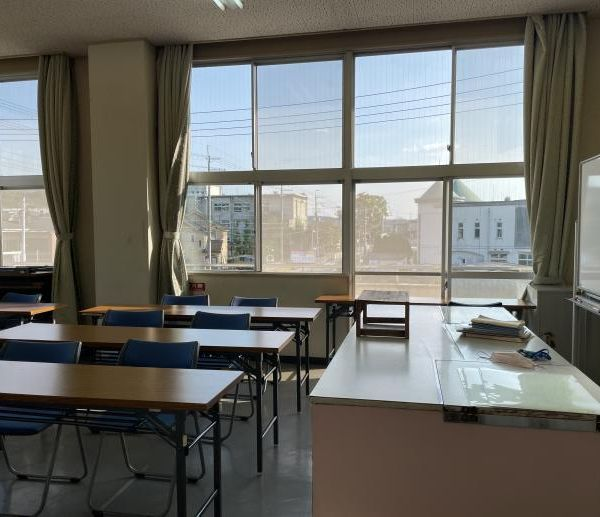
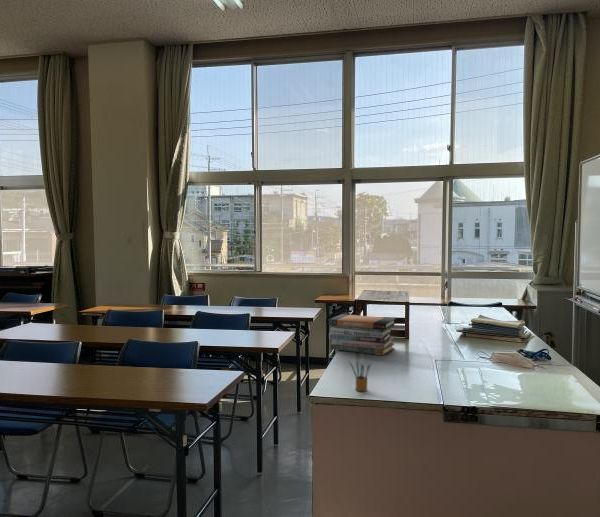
+ pencil box [349,361,372,392]
+ book stack [327,313,397,356]
